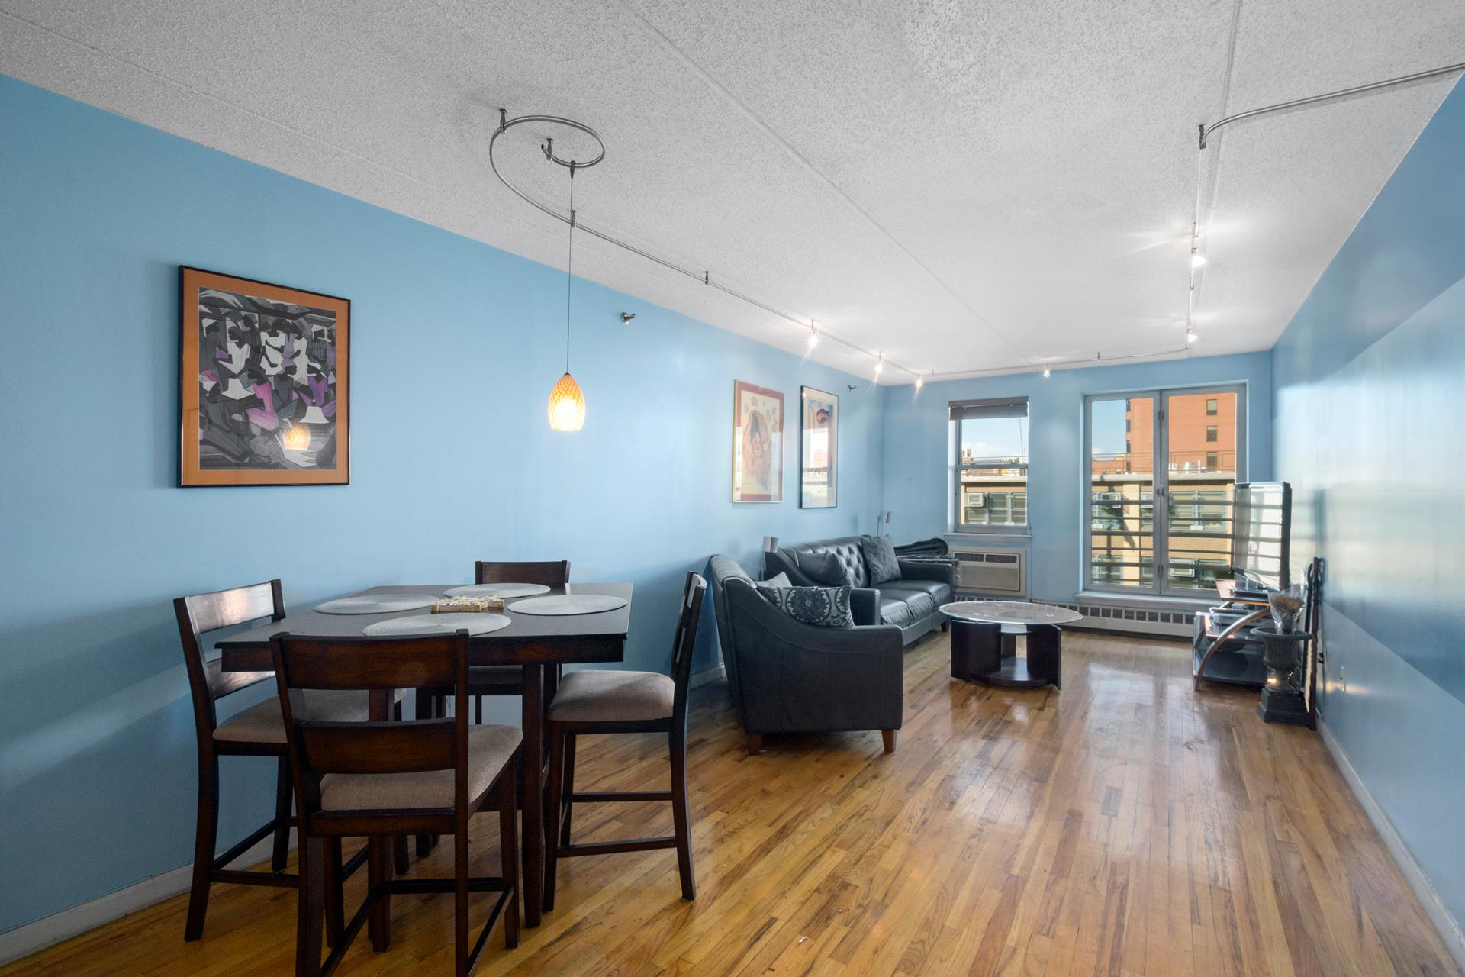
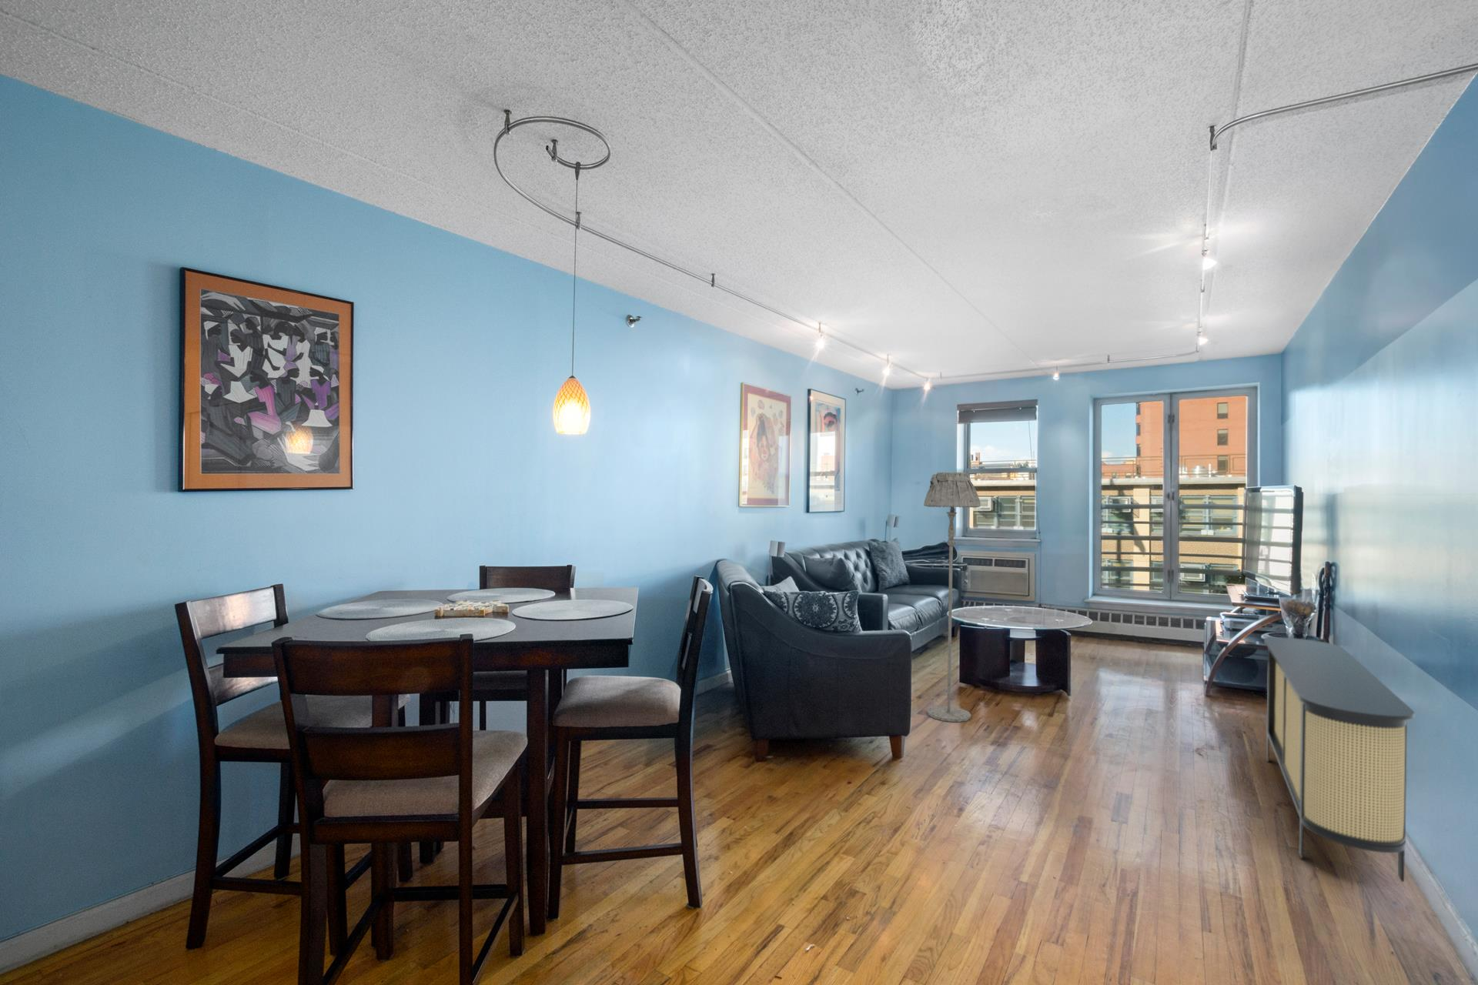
+ credenza [1264,637,1415,883]
+ floor lamp [923,472,982,722]
